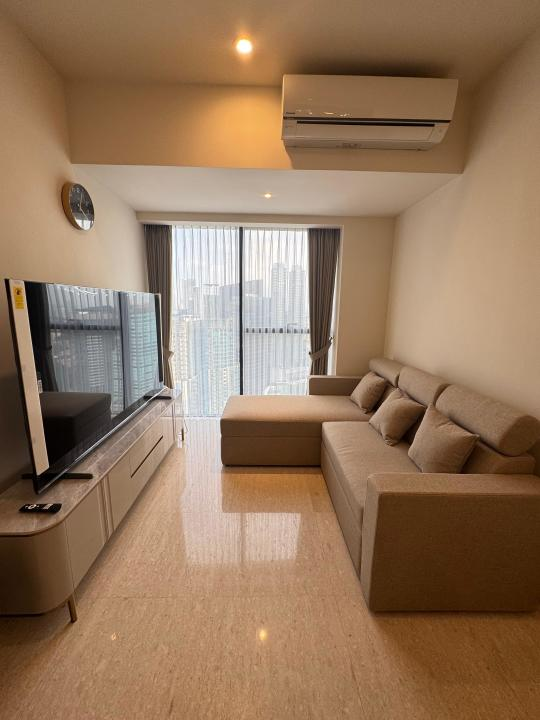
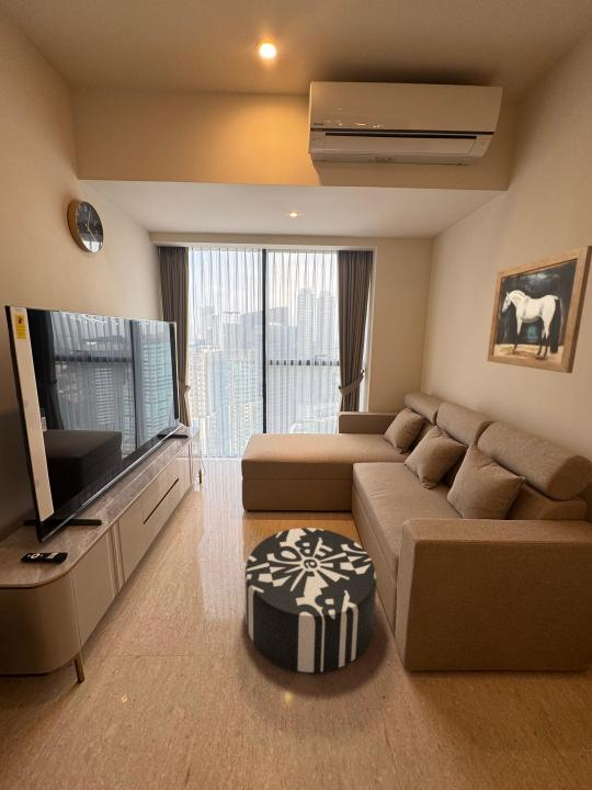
+ pouf [243,527,378,674]
+ wall art [486,245,592,374]
